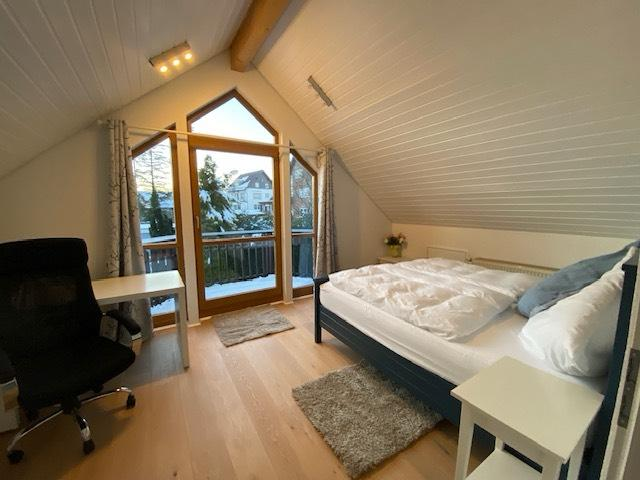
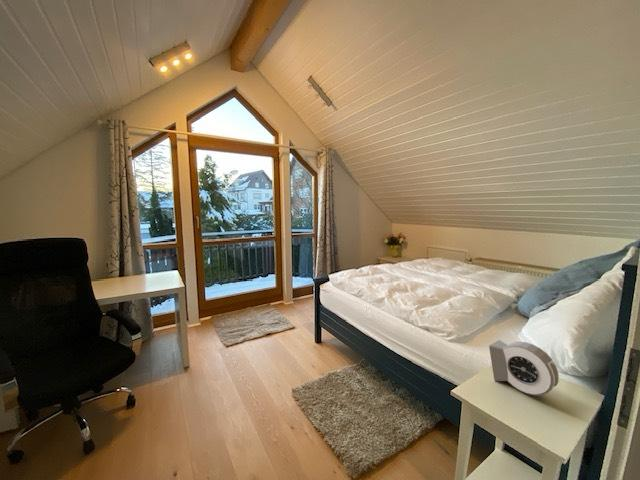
+ alarm clock [488,339,560,397]
